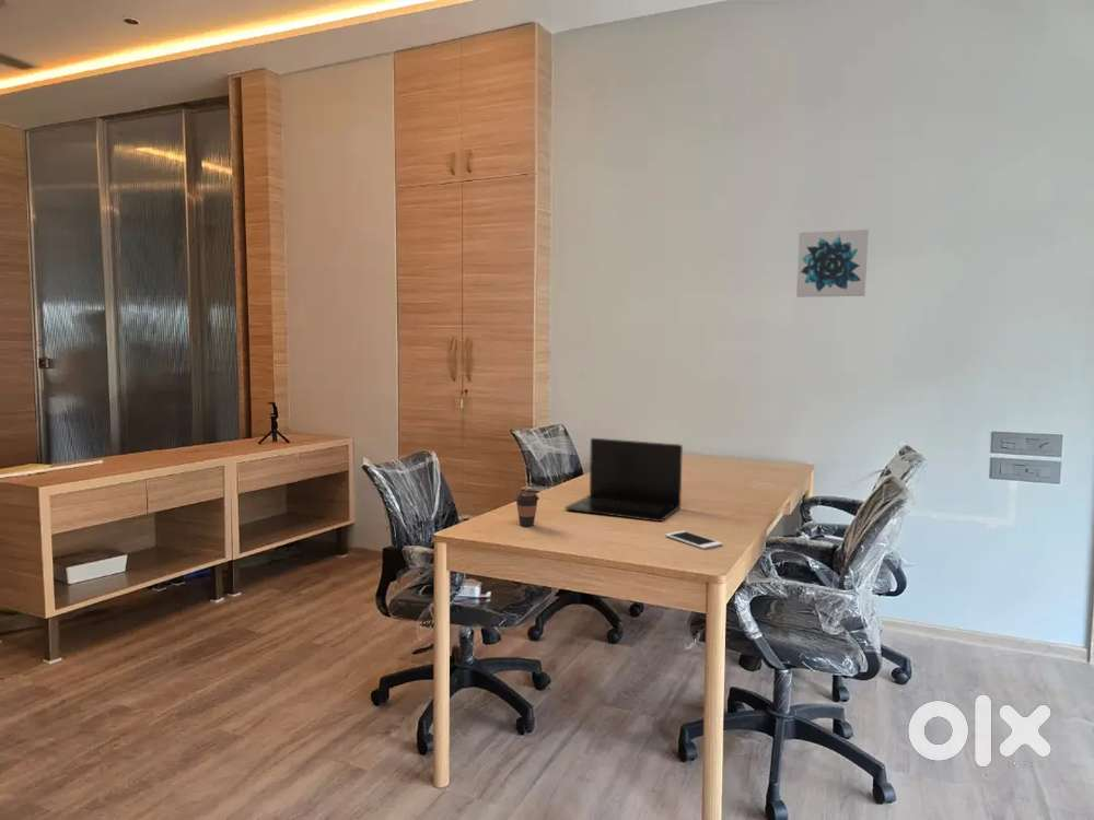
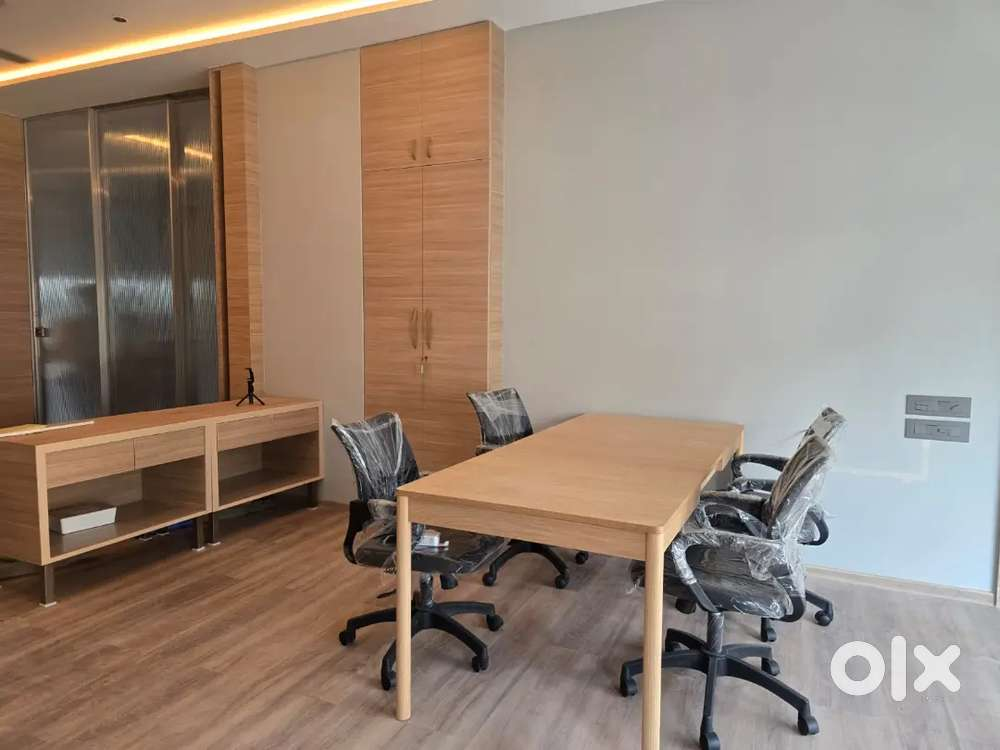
- coffee cup [514,491,540,527]
- cell phone [664,530,723,550]
- wall art [795,229,870,298]
- laptop [563,437,684,523]
